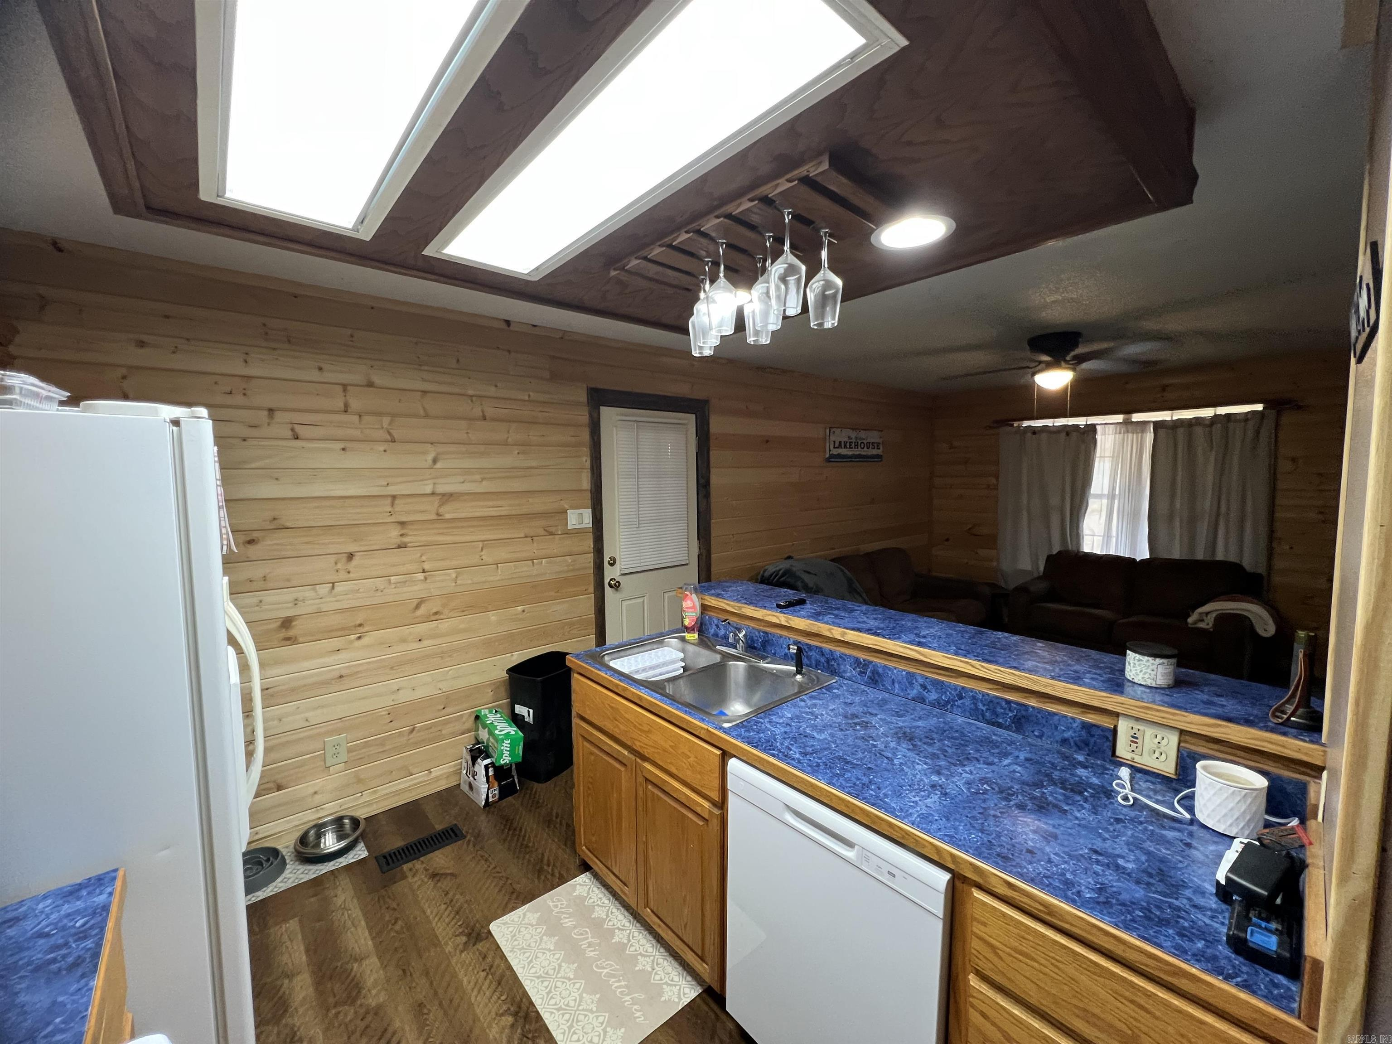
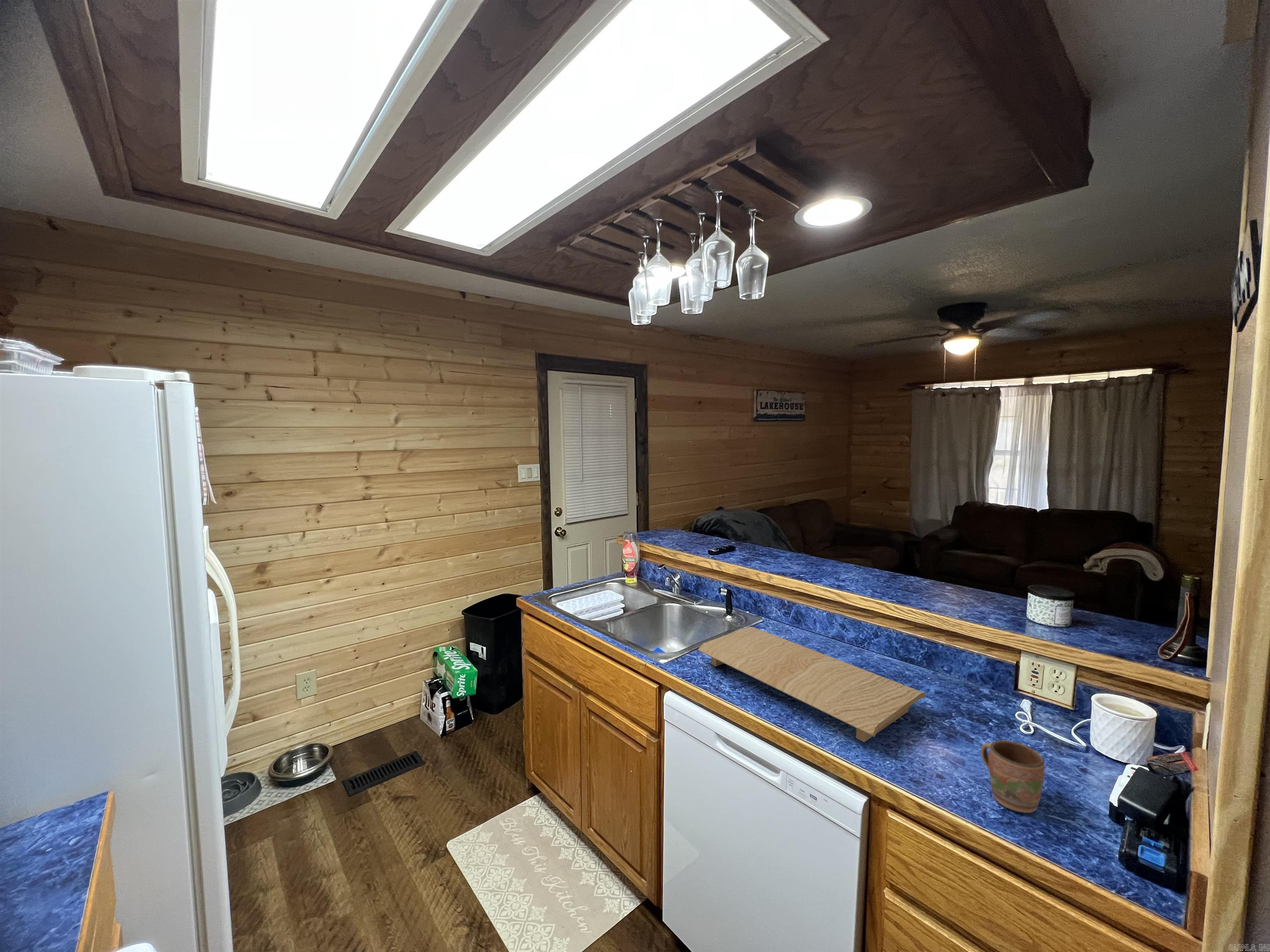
+ mug [980,740,1045,813]
+ cutting board [698,626,926,743]
